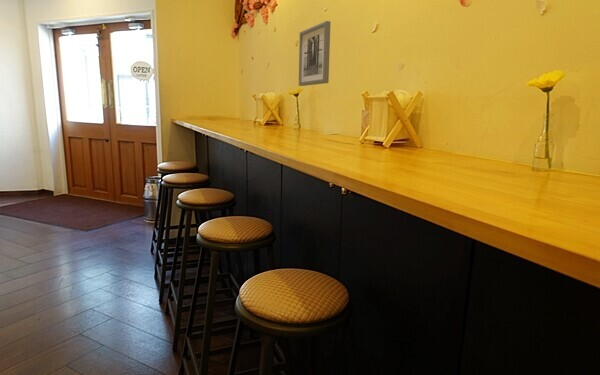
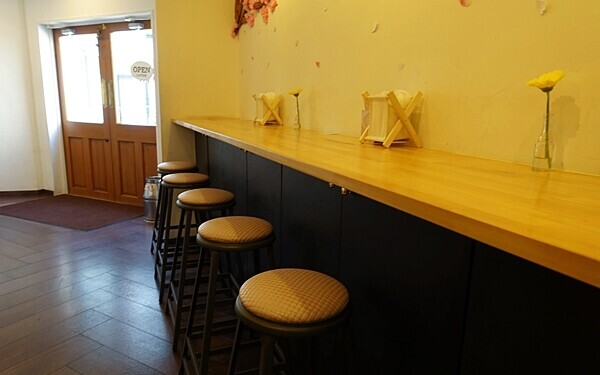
- wall art [298,20,331,87]
